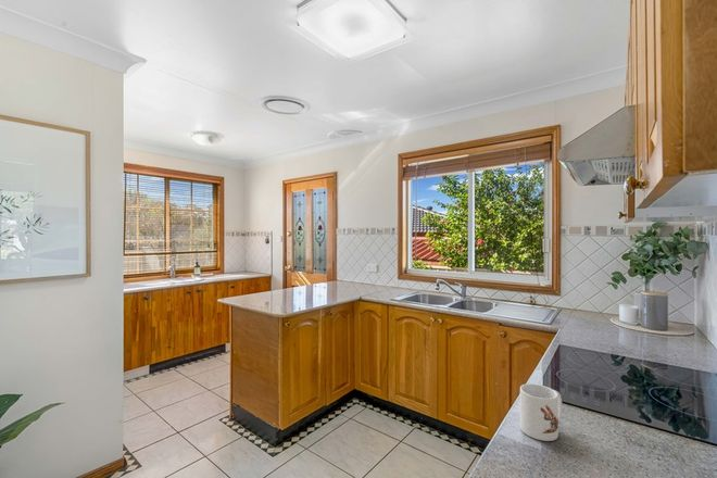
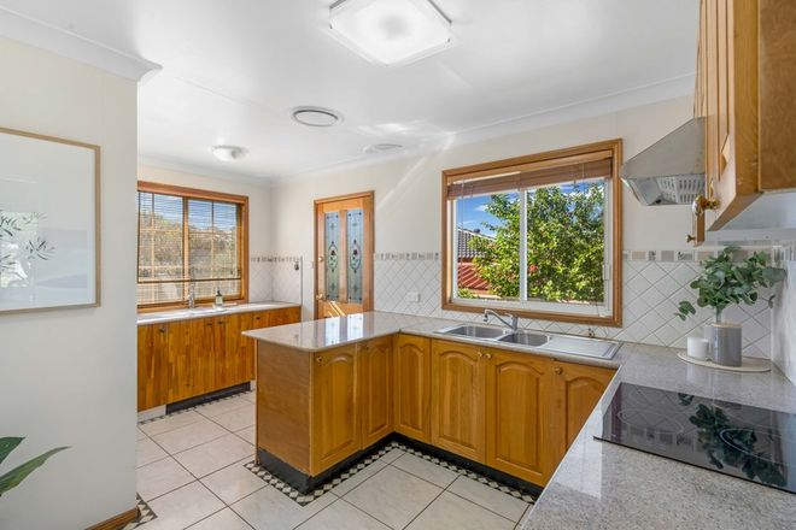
- mug [519,382,563,442]
